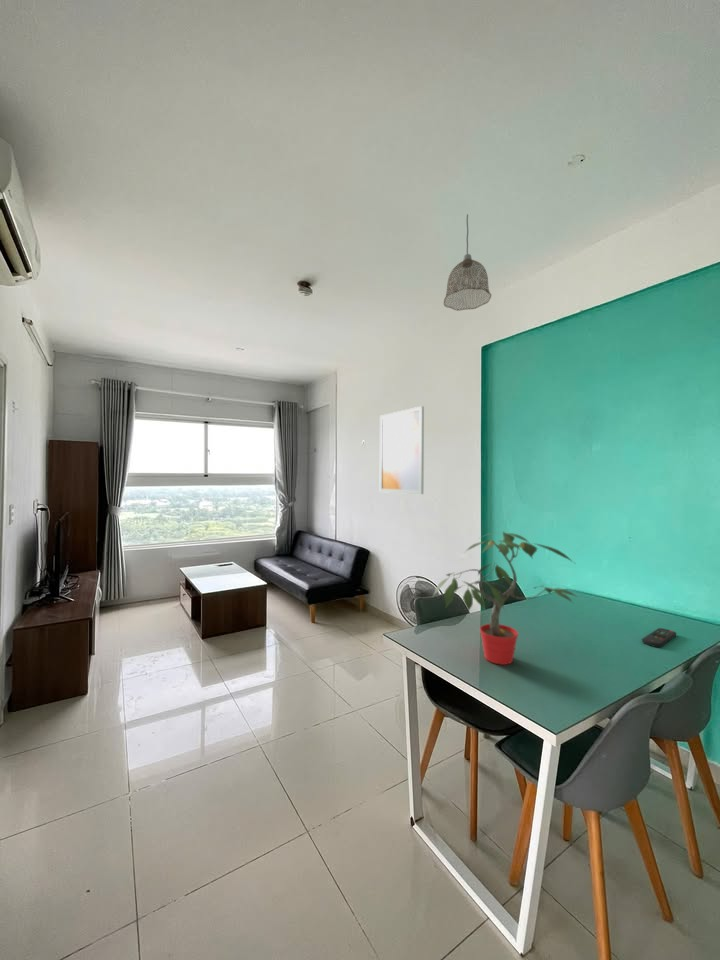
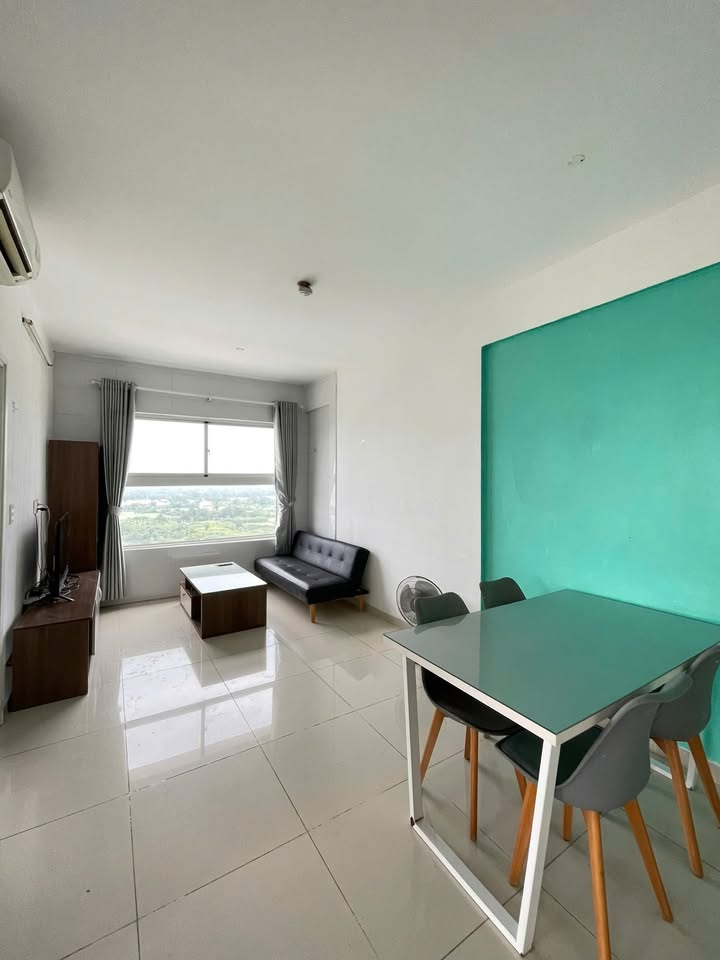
- pendant lamp [443,213,492,312]
- remote control [641,627,677,648]
- wall art [379,405,425,495]
- potted plant [432,531,580,666]
